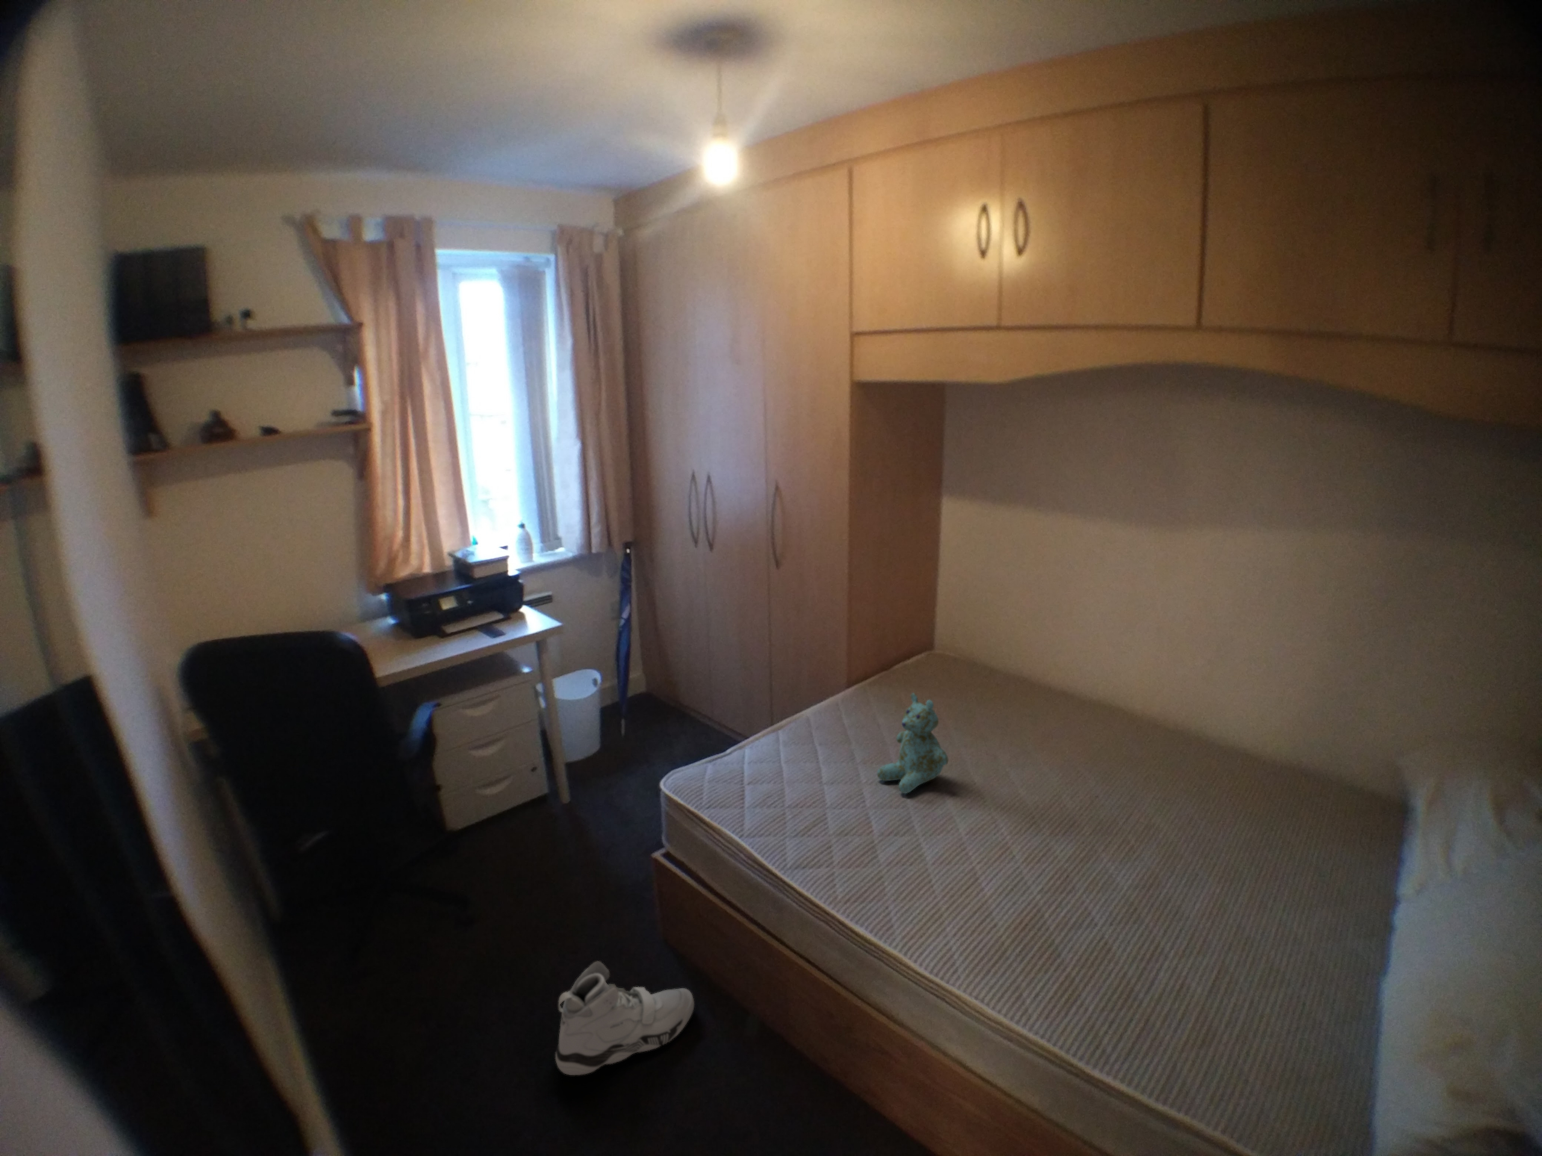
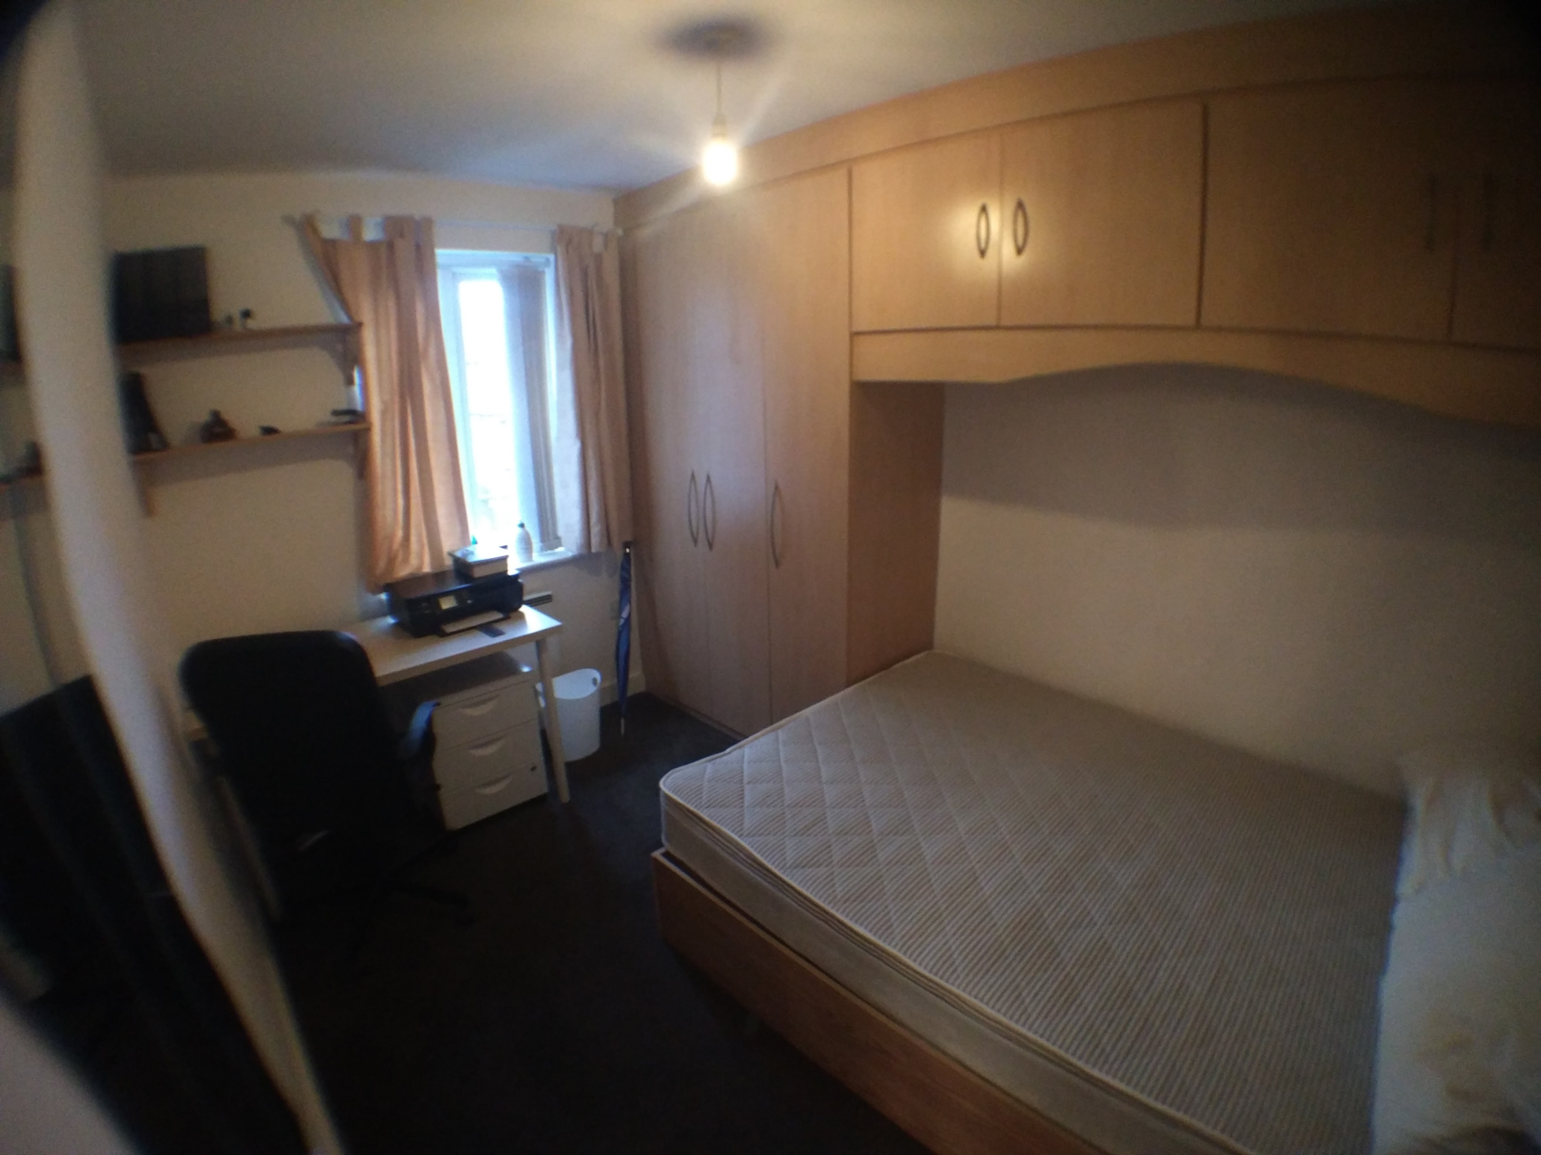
- stuffed bear [877,692,949,794]
- sneaker [555,960,695,1076]
